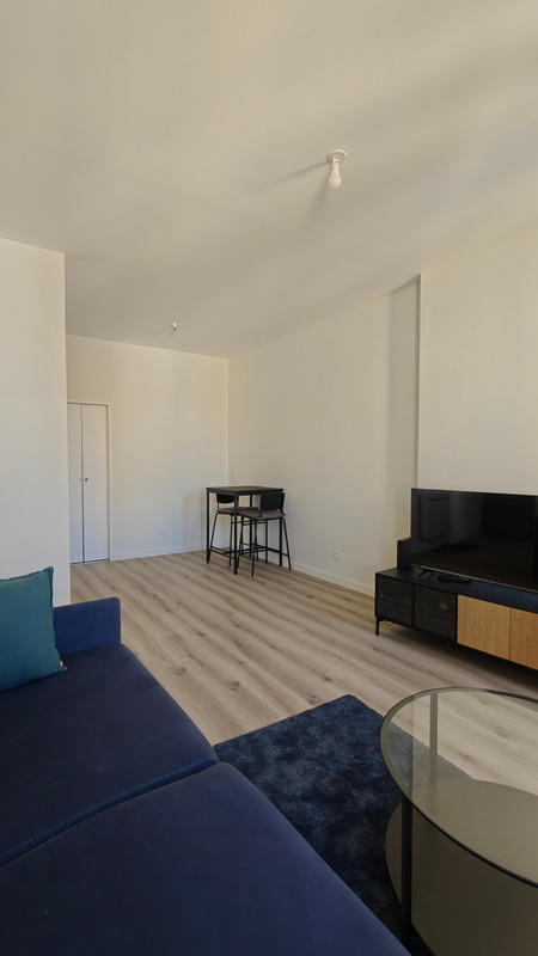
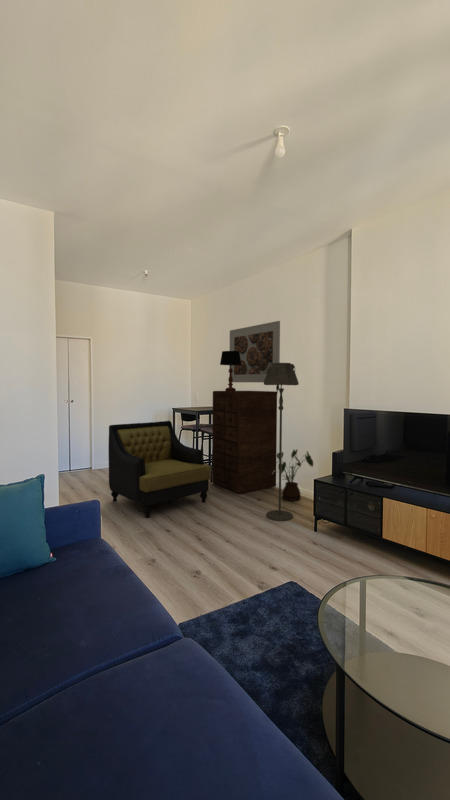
+ floor lamp [263,362,300,522]
+ table lamp [219,350,241,391]
+ dresser [211,390,278,495]
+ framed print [229,320,281,383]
+ armchair [108,420,212,519]
+ house plant [272,449,314,502]
